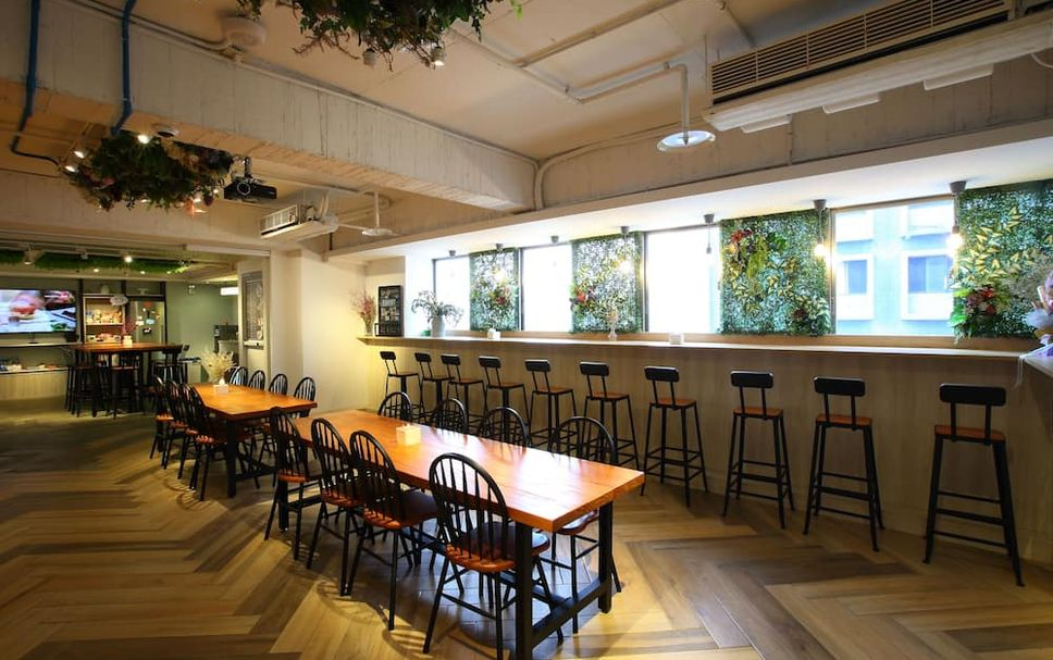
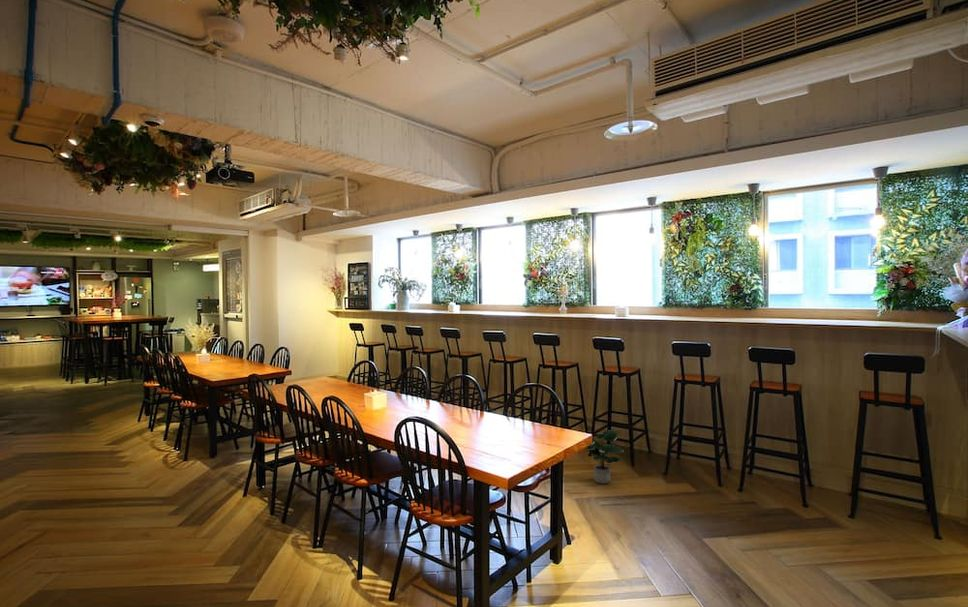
+ potted plant [586,429,625,485]
